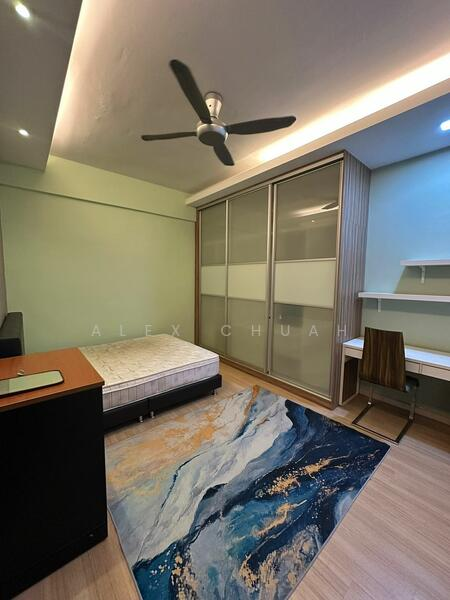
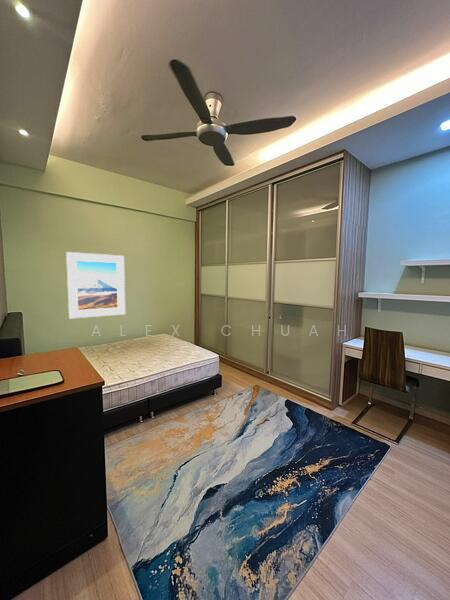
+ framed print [65,251,126,319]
